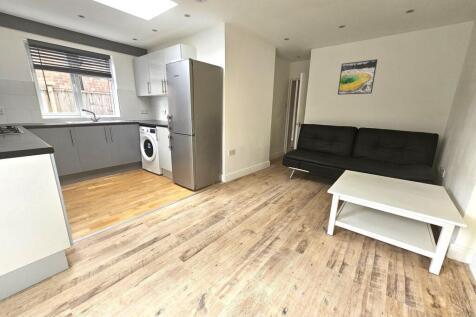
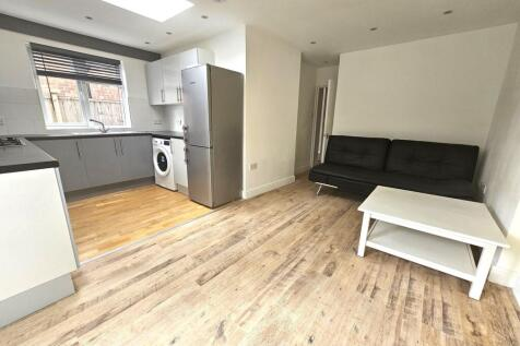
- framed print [337,58,379,96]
